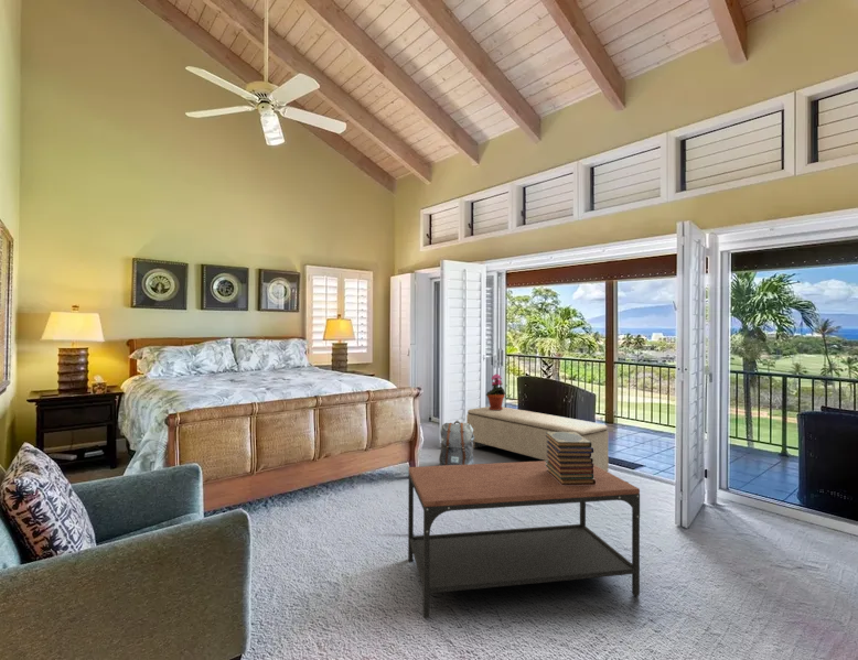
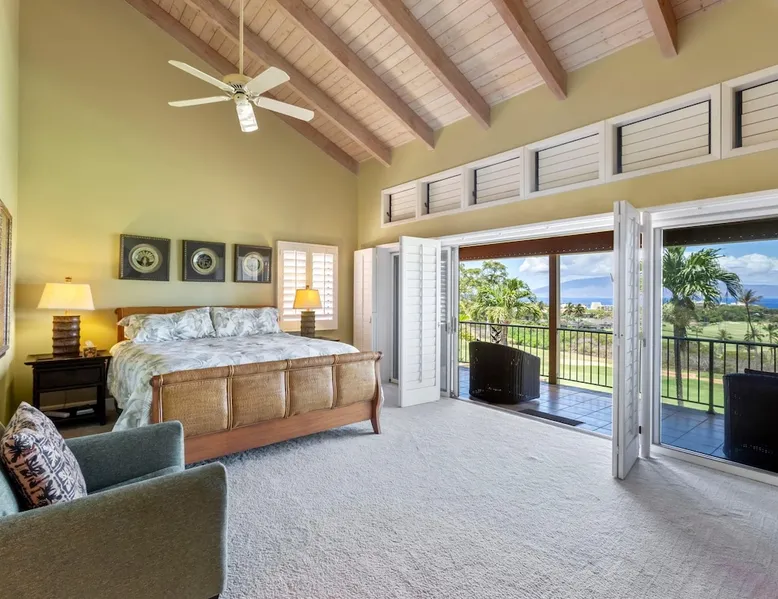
- book stack [545,432,596,485]
- bench [465,405,610,473]
- coffee table [407,459,641,619]
- potted plant [485,374,507,411]
- backpack [438,419,474,466]
